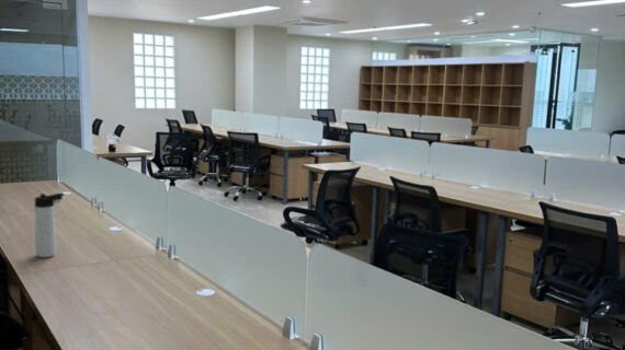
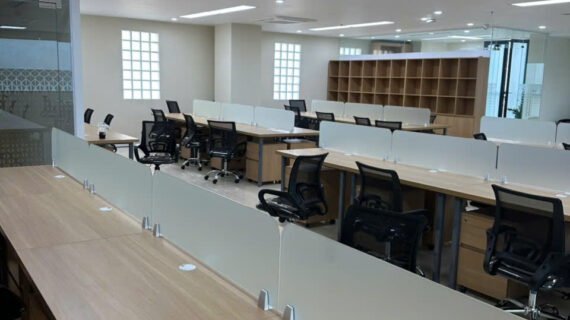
- thermos bottle [34,191,66,258]
